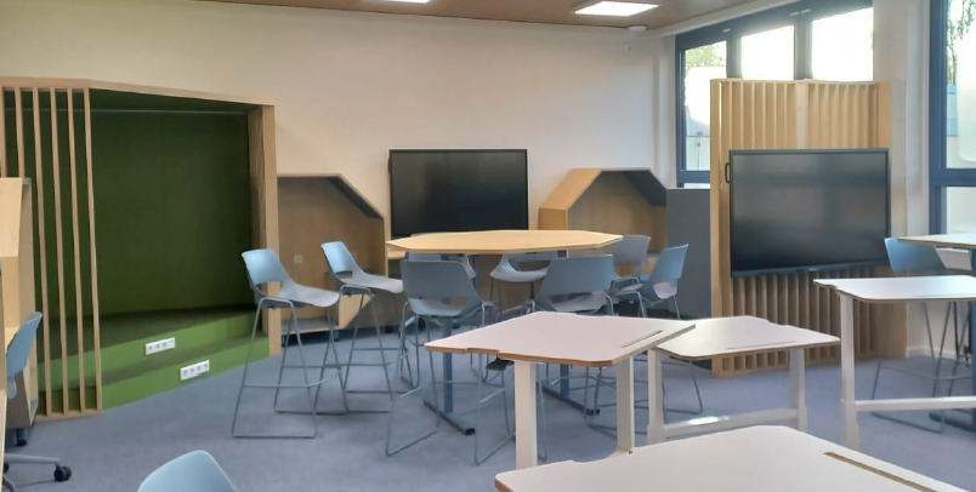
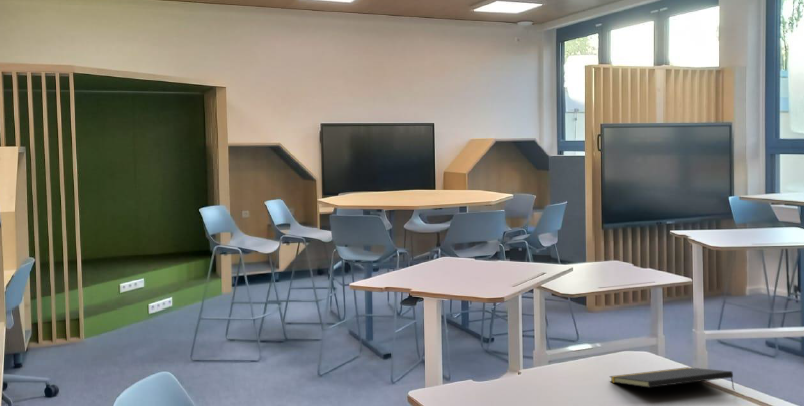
+ notepad [608,366,735,391]
